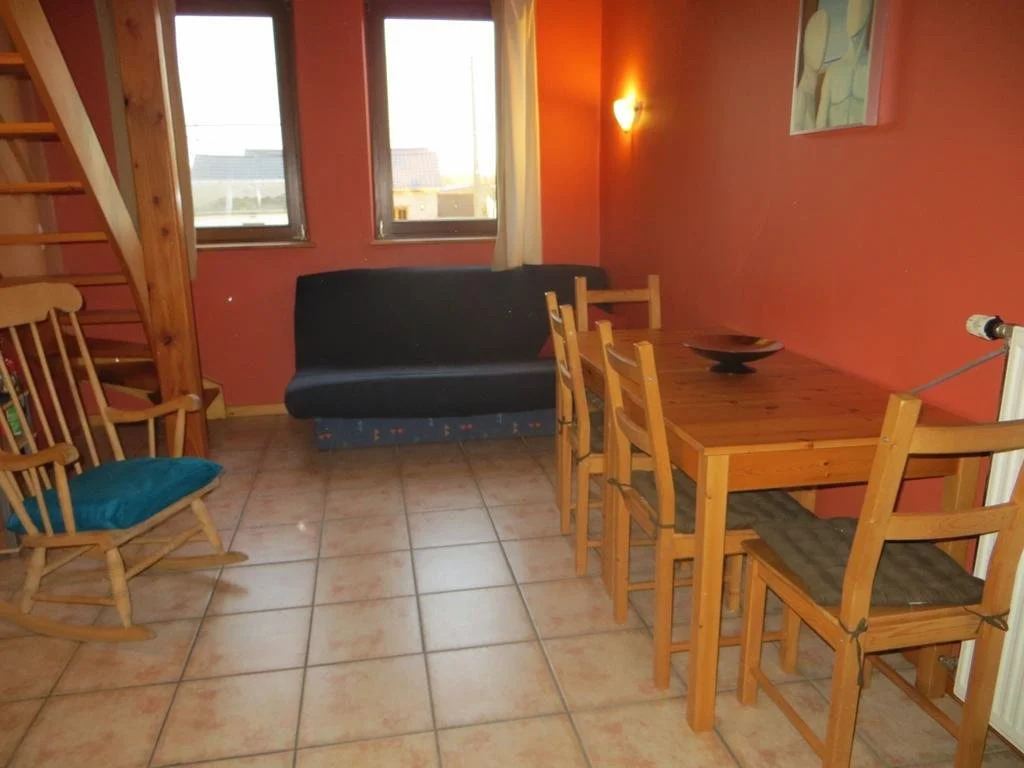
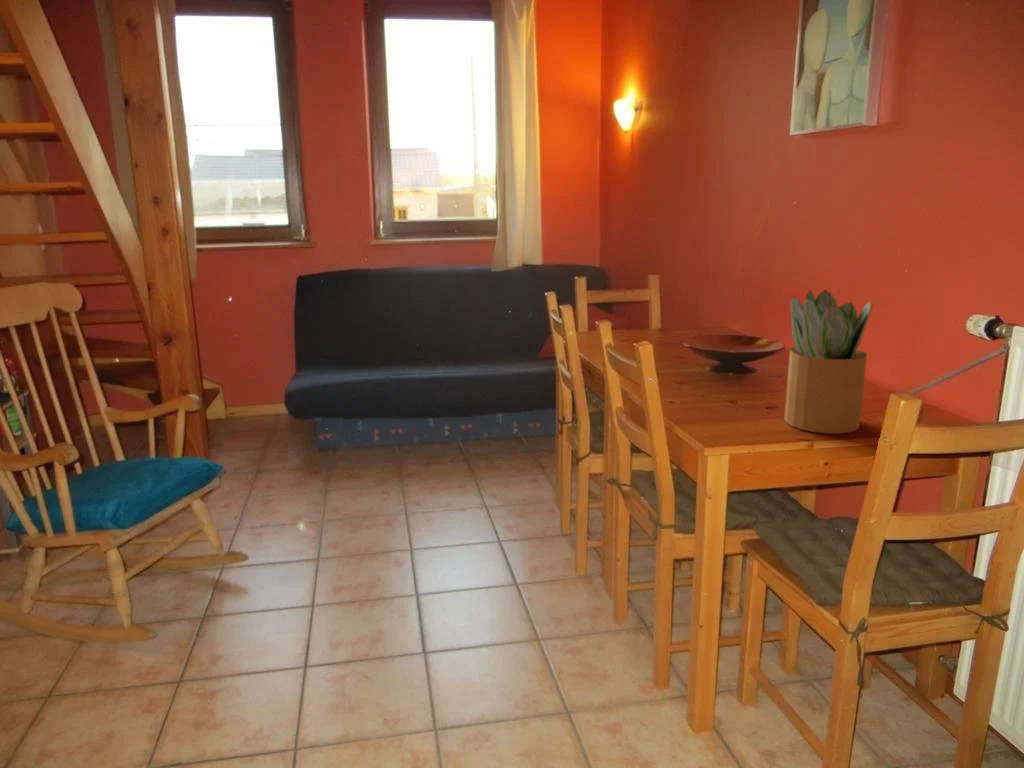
+ potted plant [783,289,874,435]
